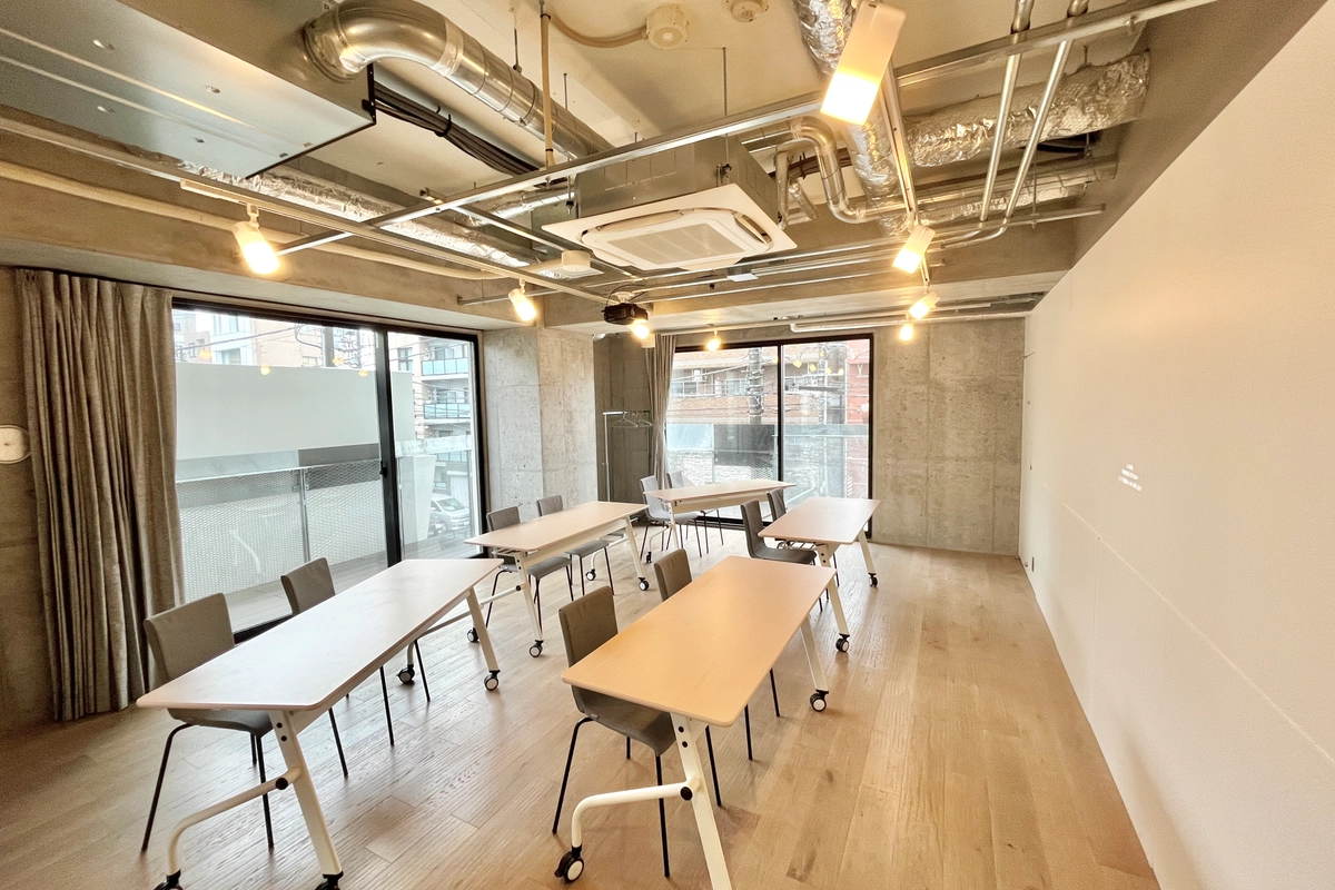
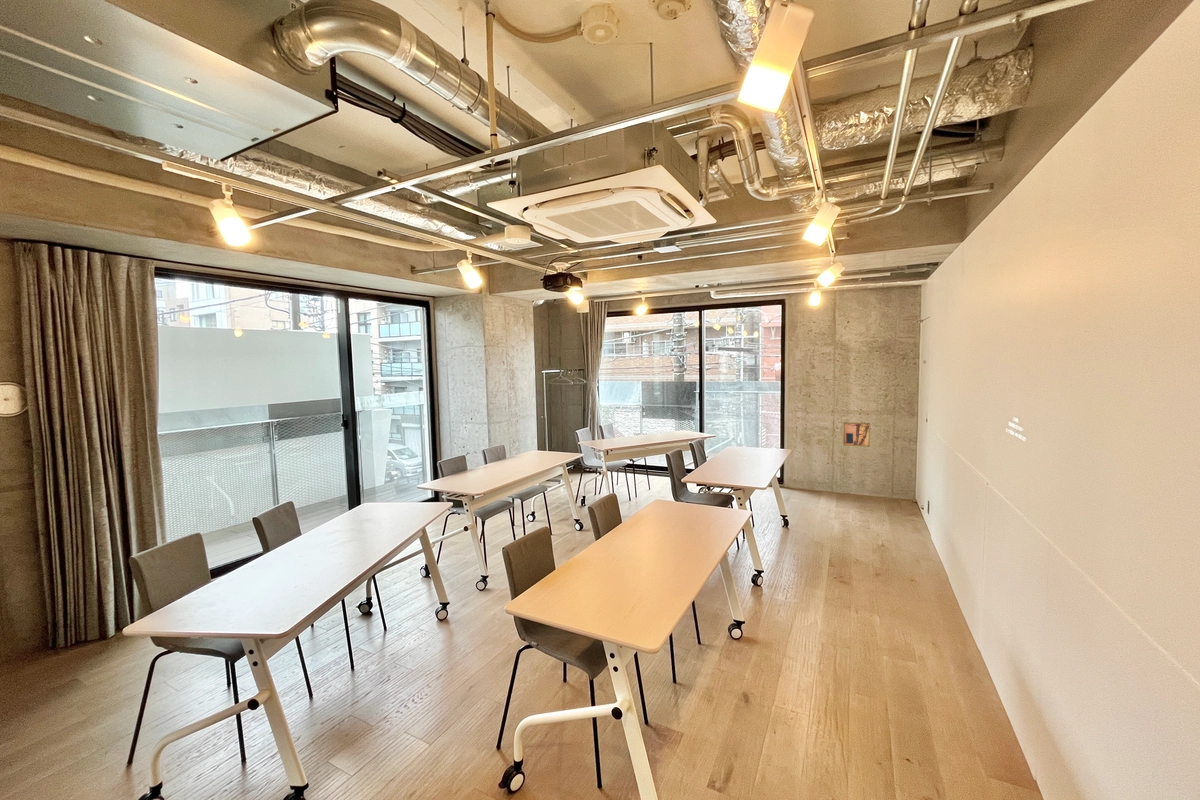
+ wall art [842,421,871,448]
